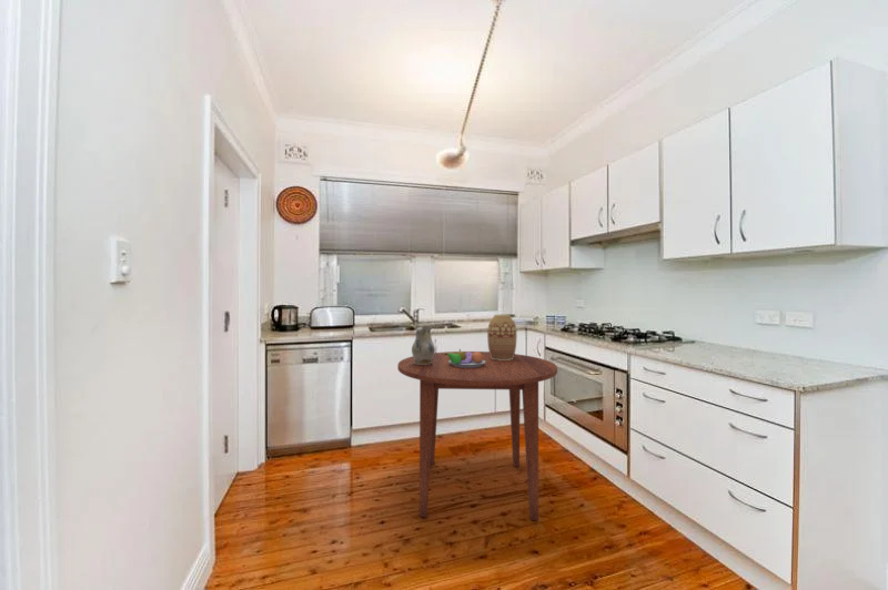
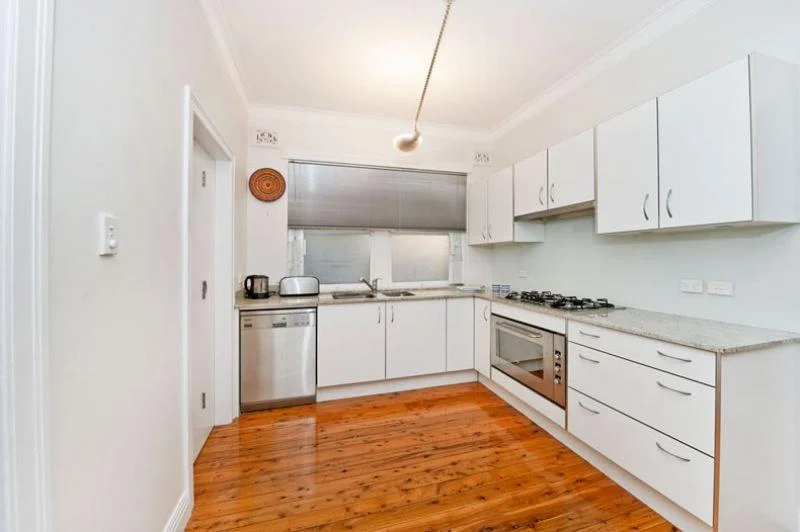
- ceramic pitcher [411,323,436,365]
- fruit bowl [445,348,485,368]
- dining table [396,350,558,521]
- vase [486,314,517,360]
